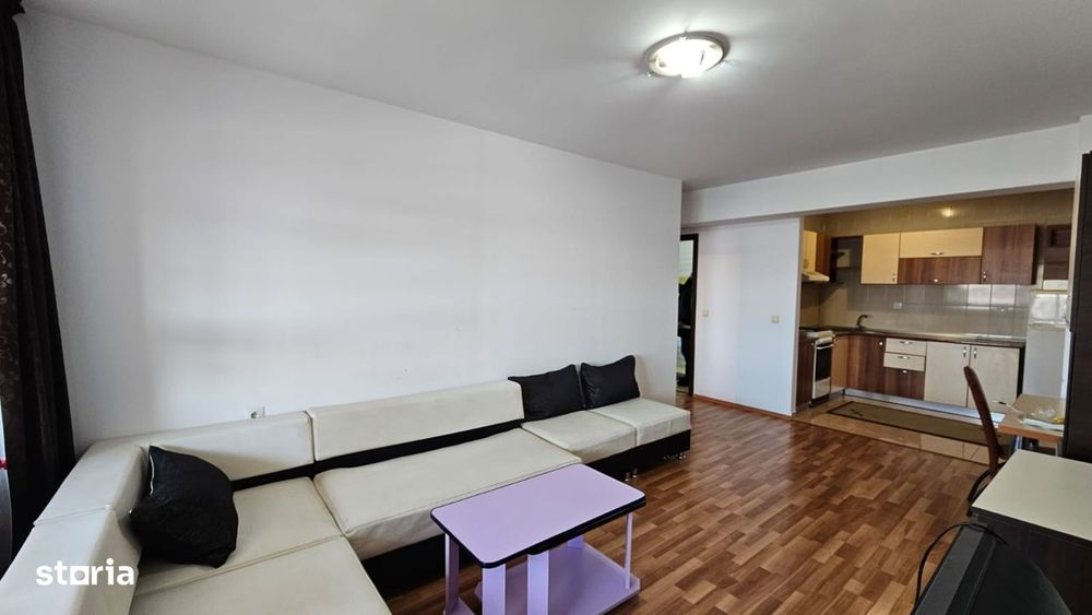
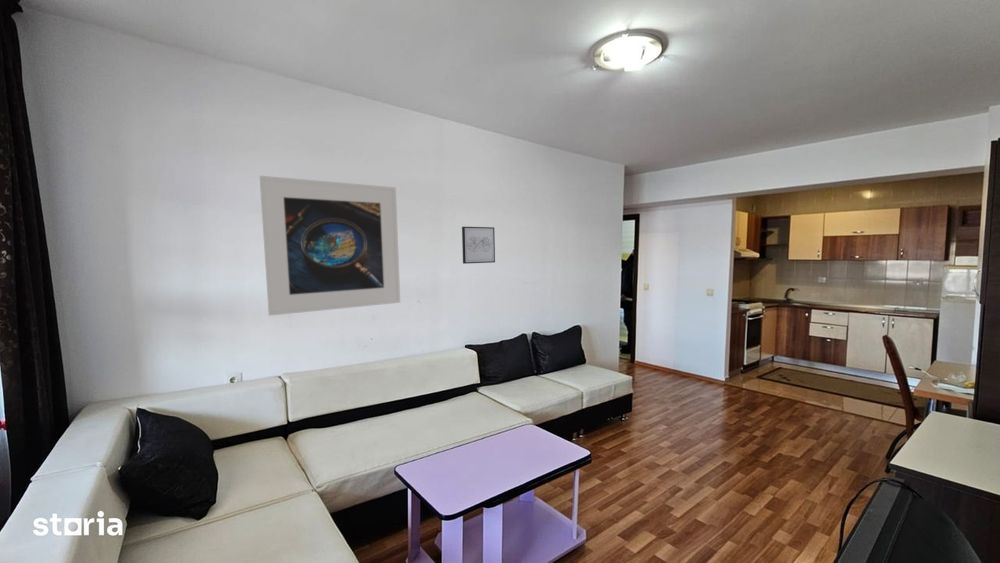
+ wall art [461,226,496,265]
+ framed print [259,175,401,317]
